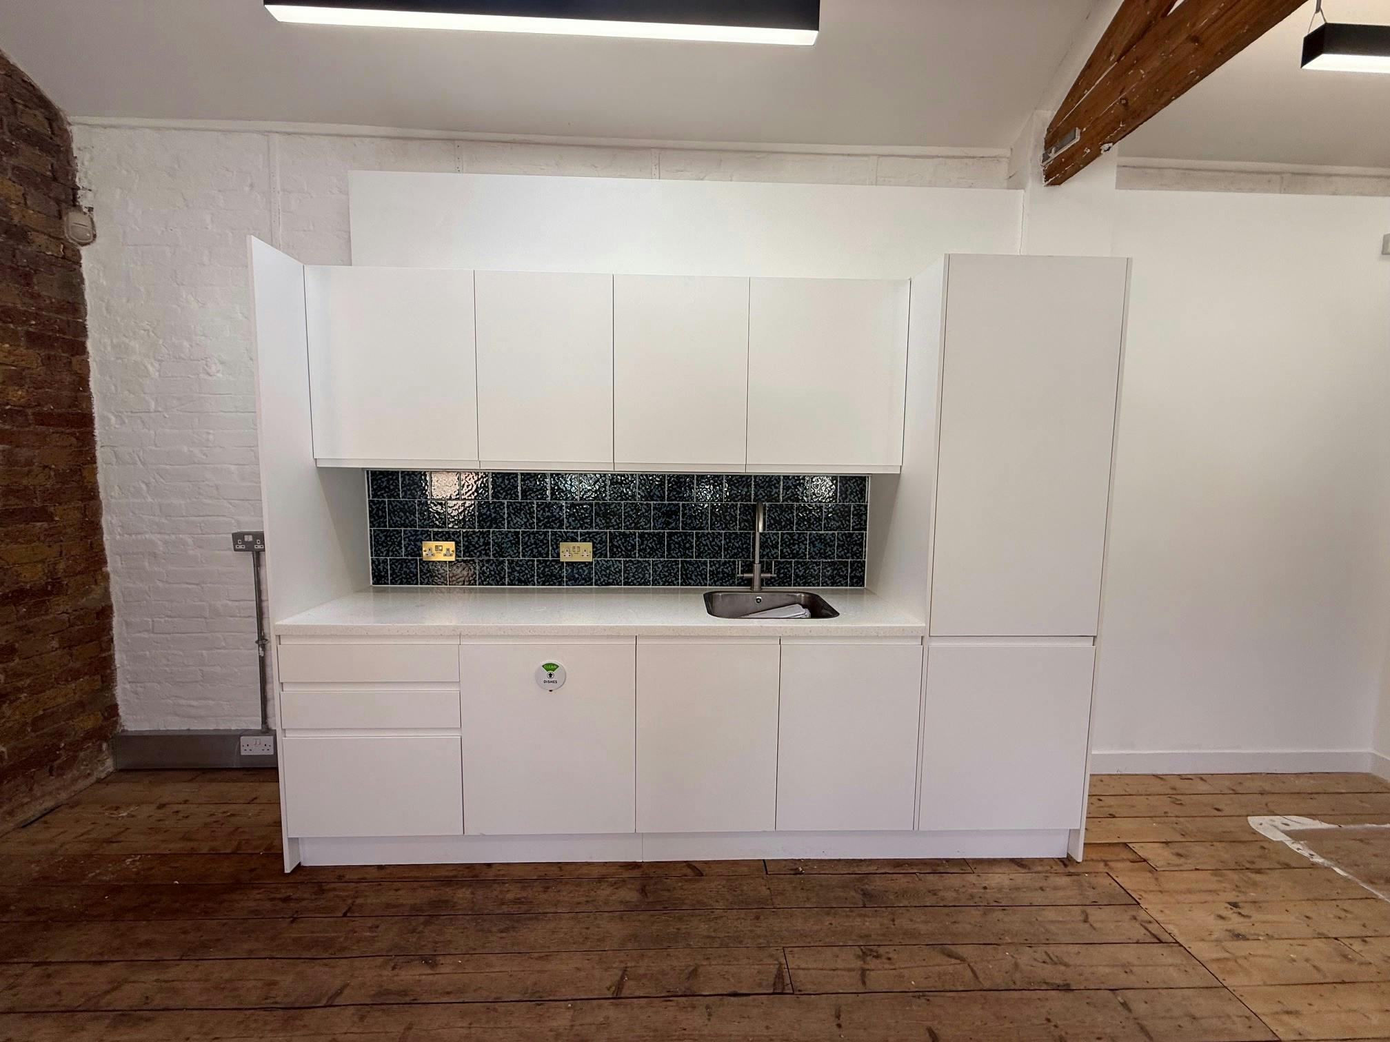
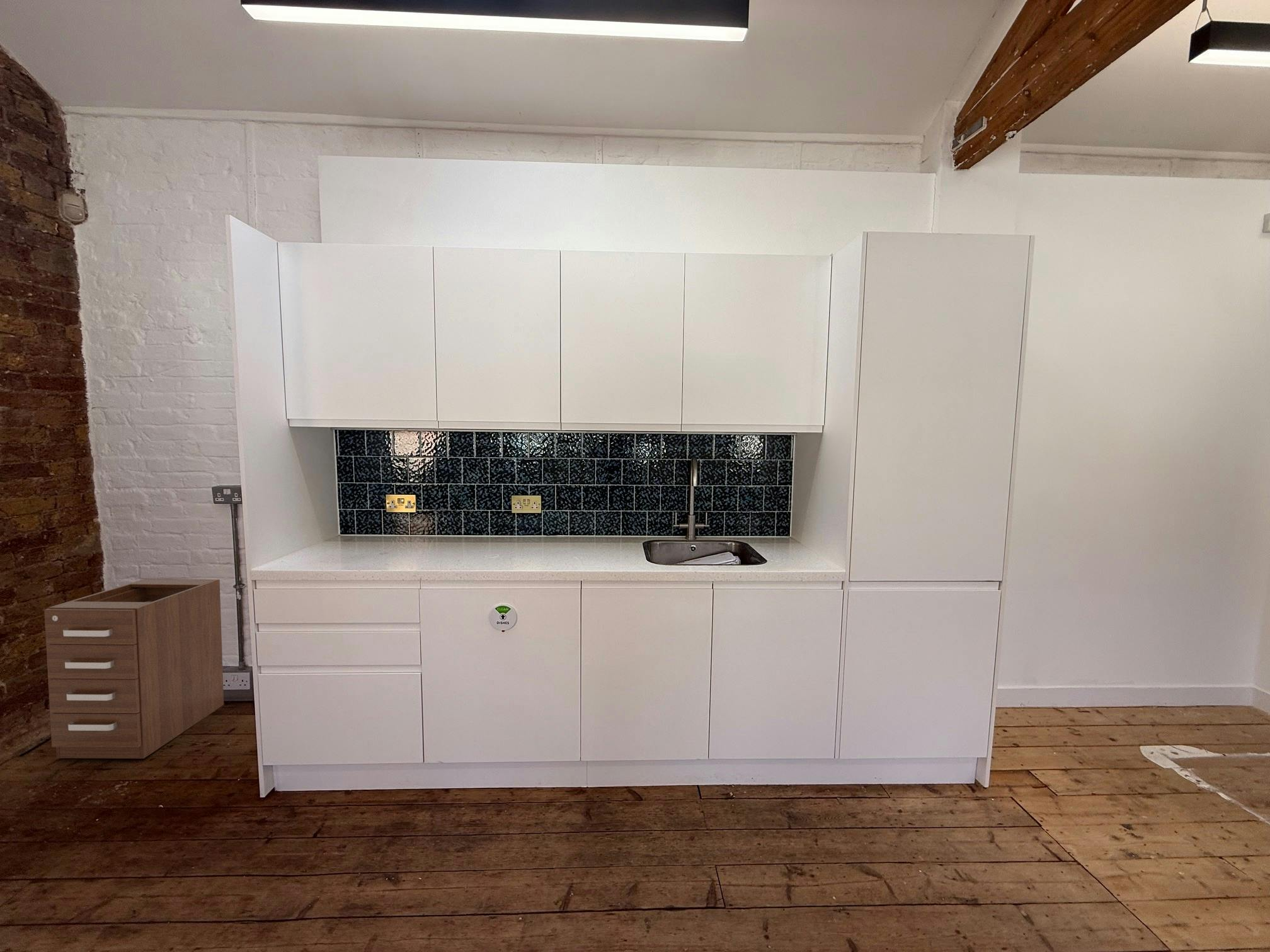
+ filing cabinet [43,578,224,759]
